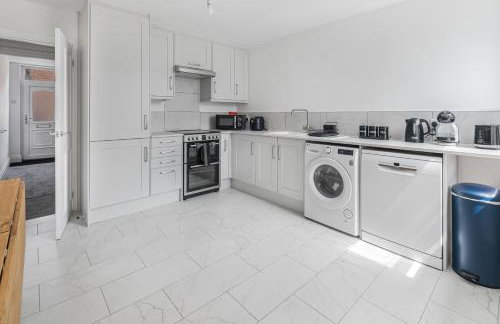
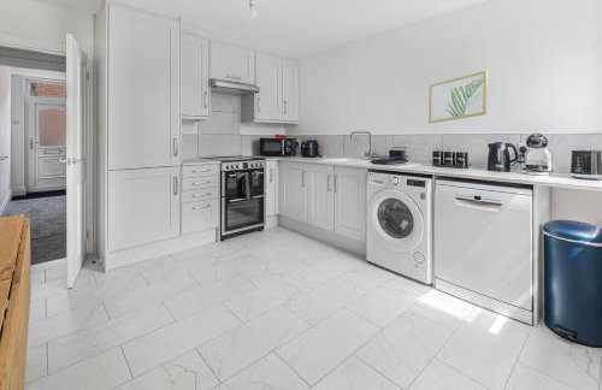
+ wall art [427,70,489,125]
